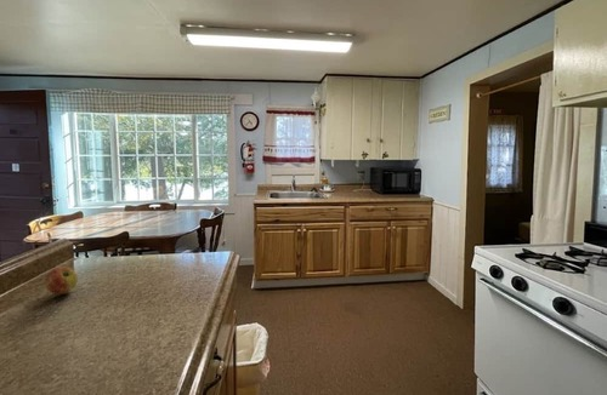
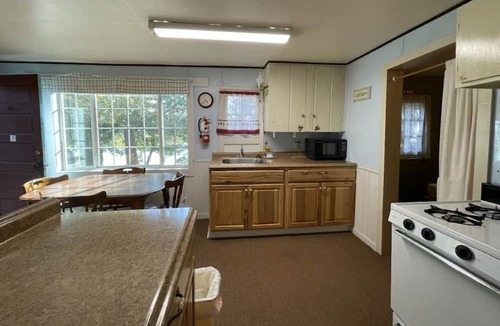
- apple [44,265,79,296]
